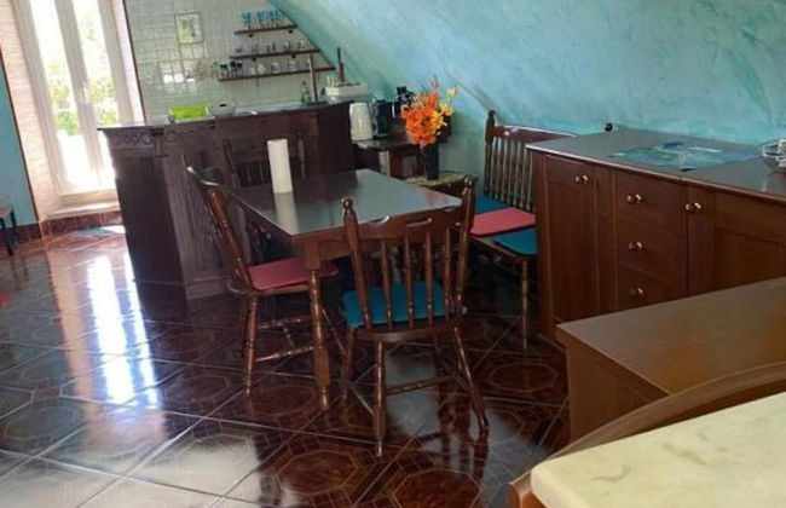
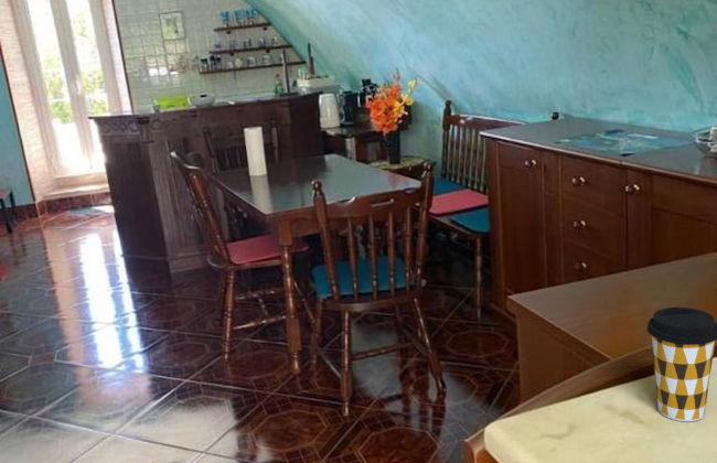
+ coffee cup [646,306,717,422]
